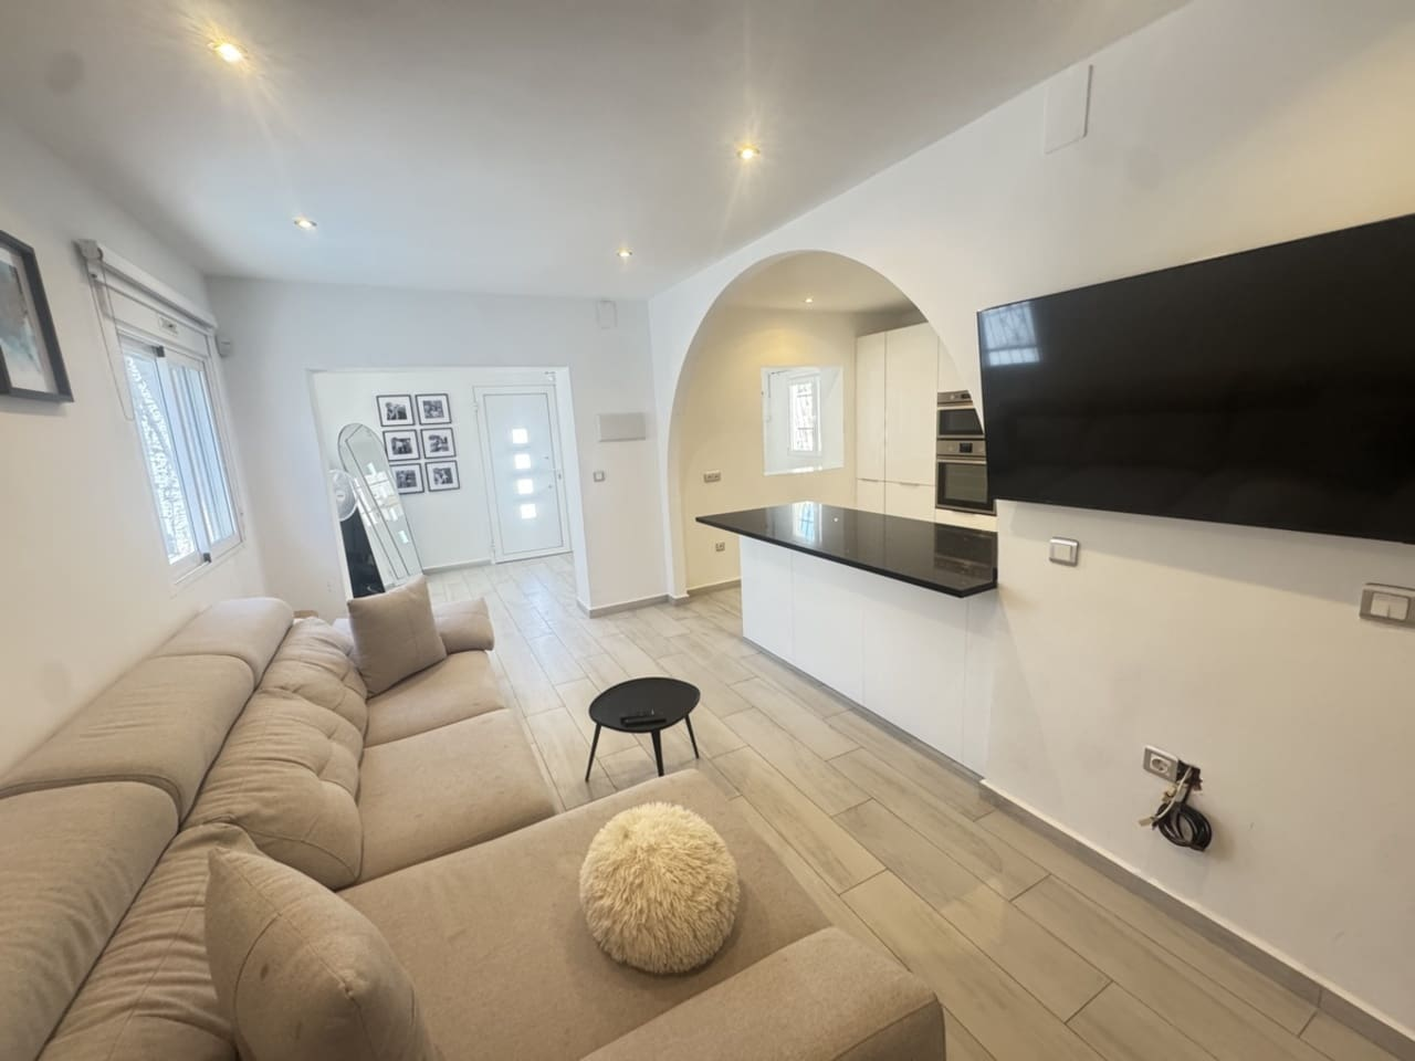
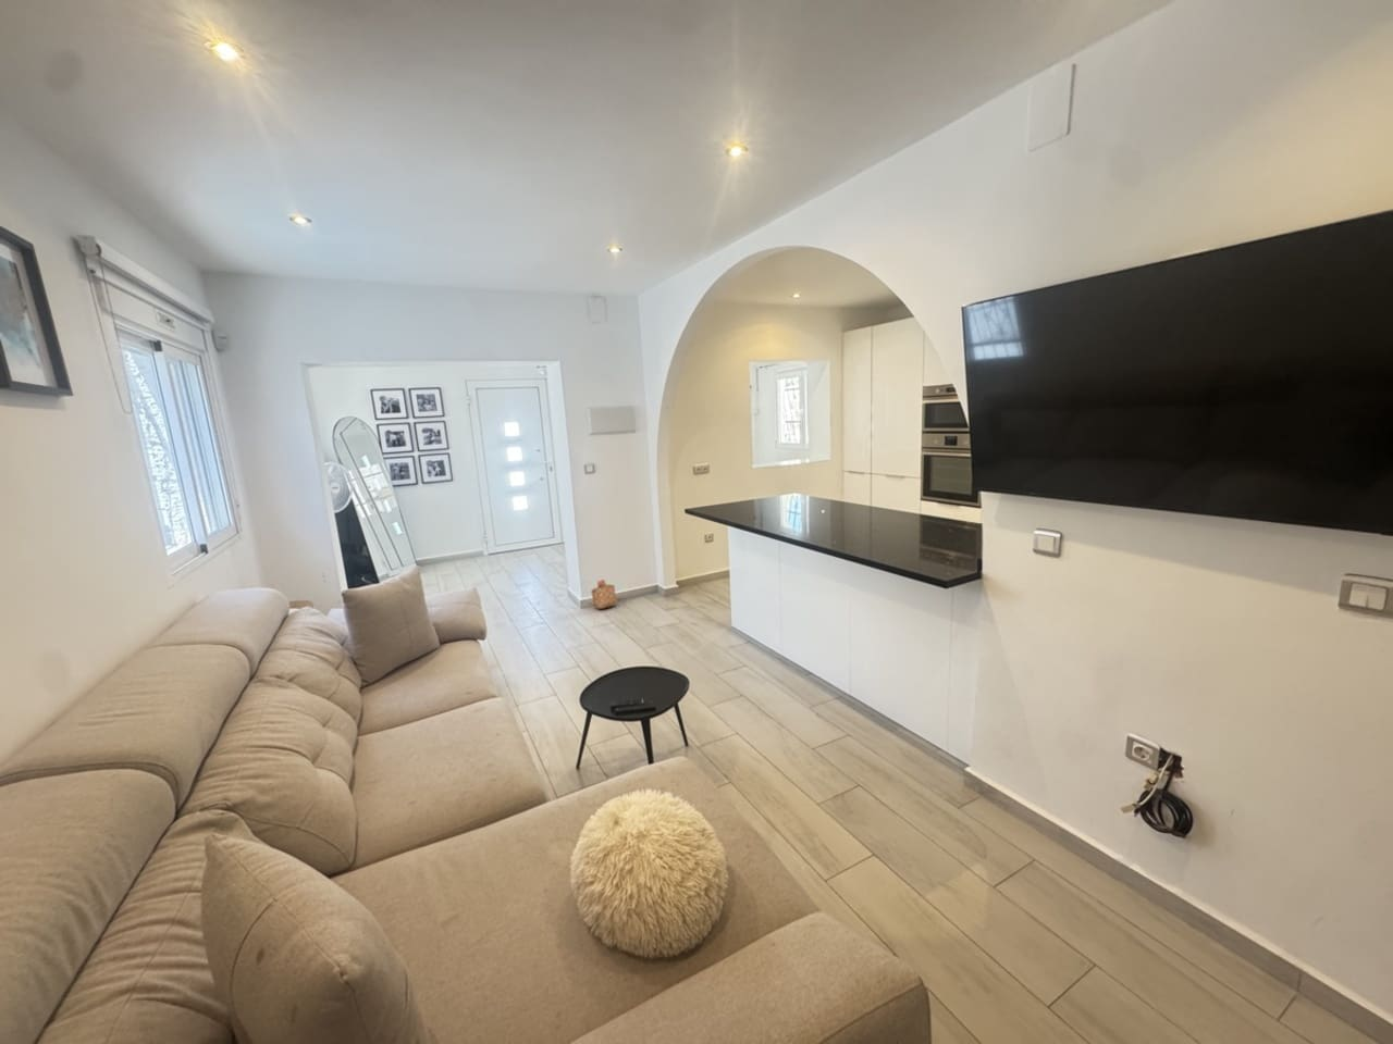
+ basket [590,579,619,610]
